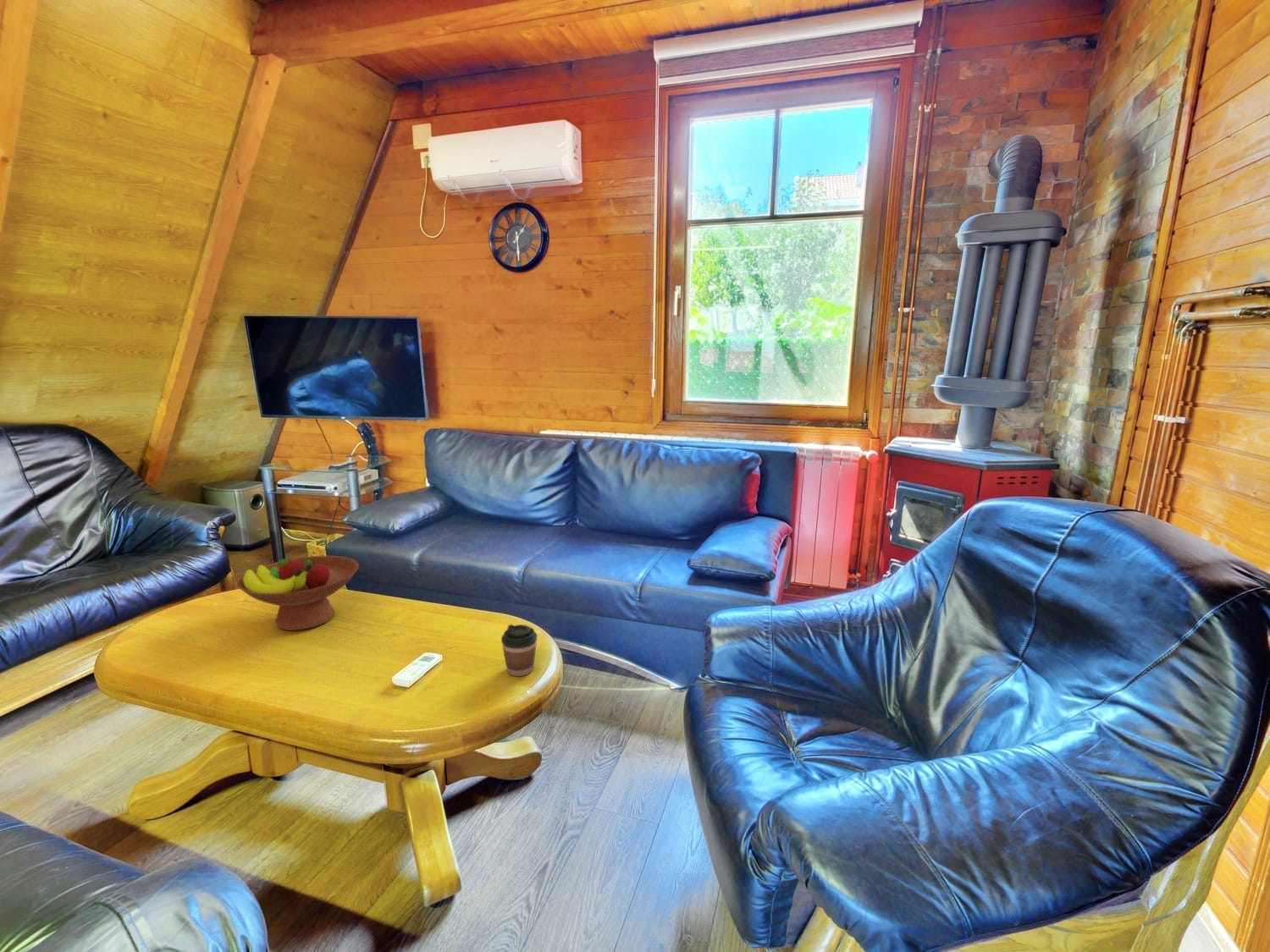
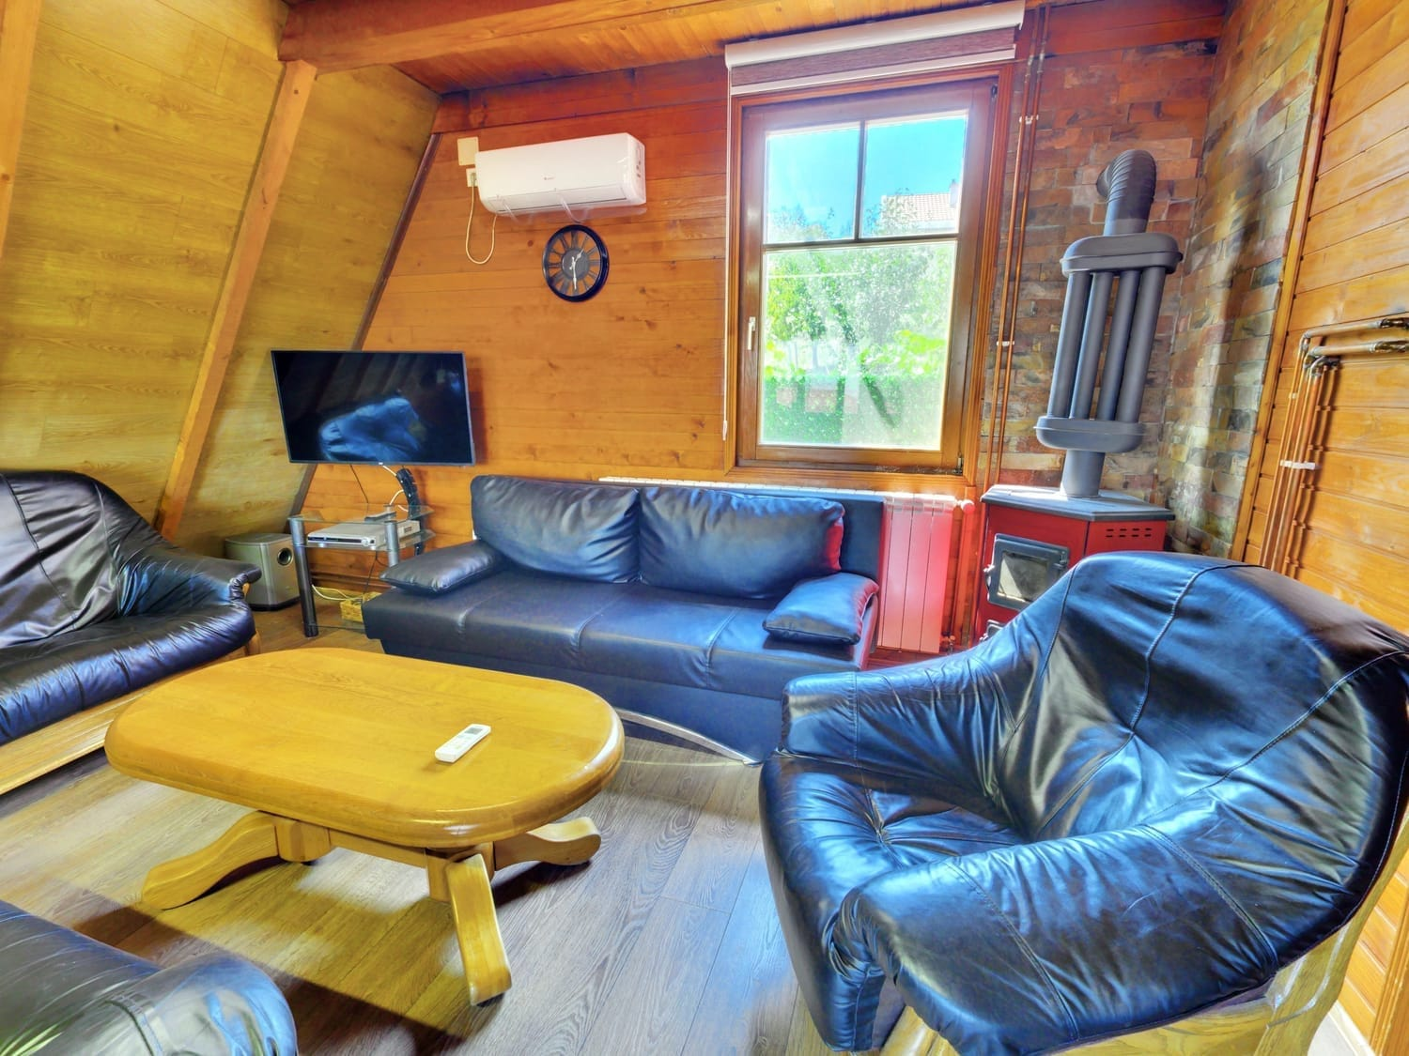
- coffee cup [500,624,538,677]
- fruit bowl [236,555,360,631]
